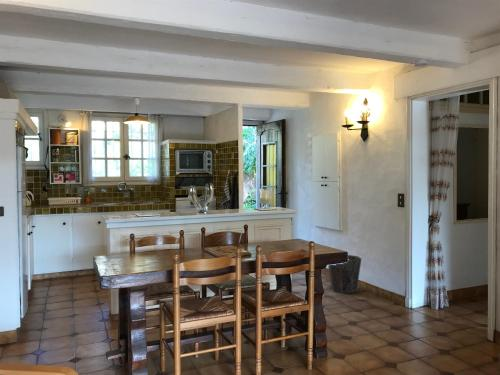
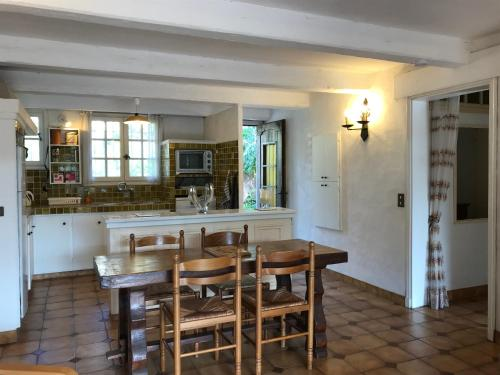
- waste bin [327,254,362,294]
